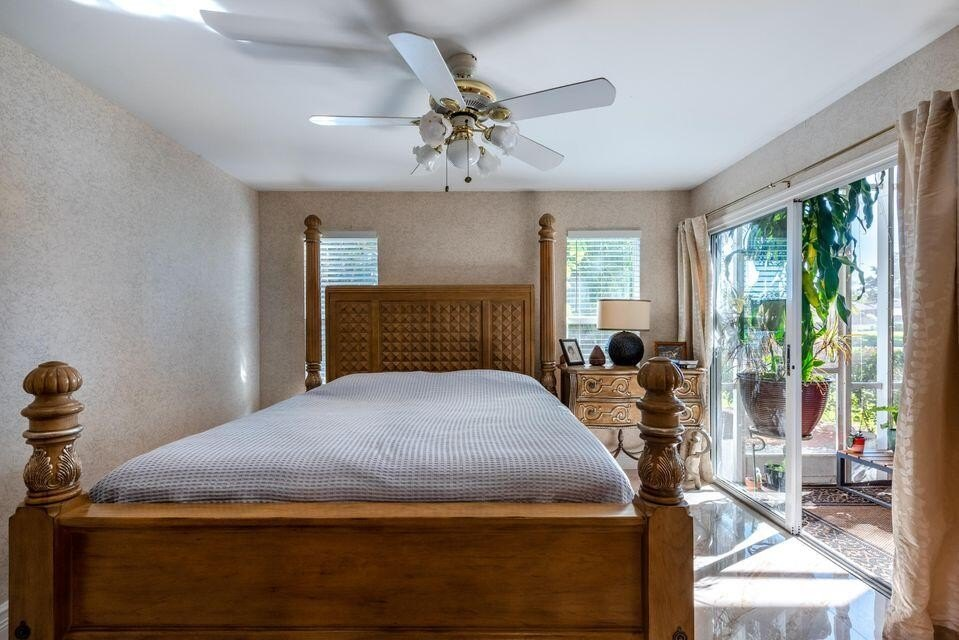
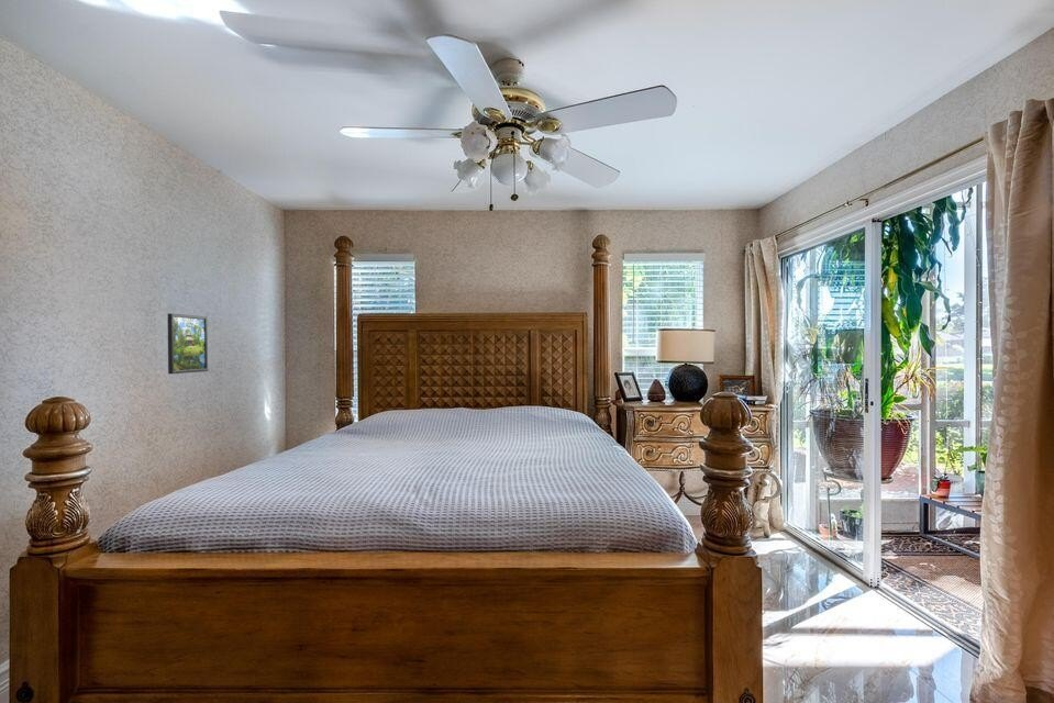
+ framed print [167,312,209,375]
